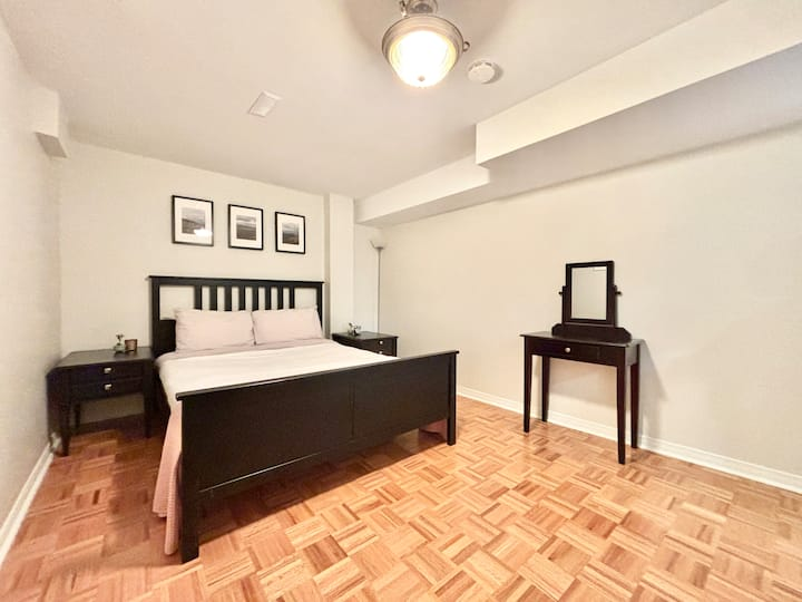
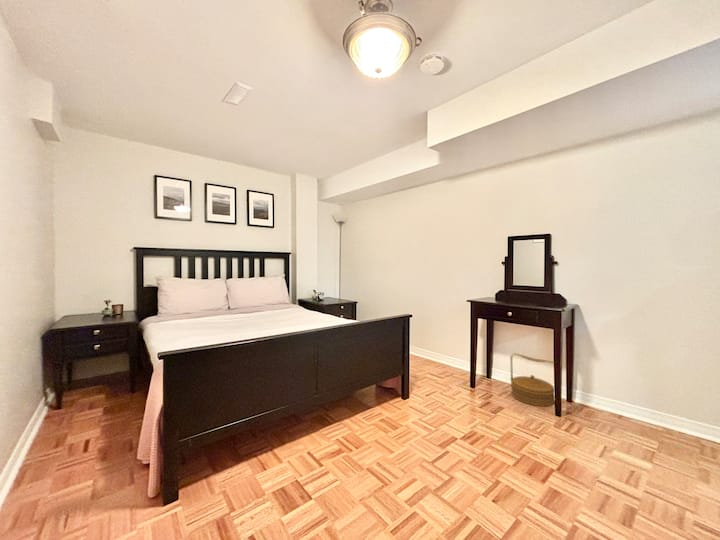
+ basket [509,352,555,407]
